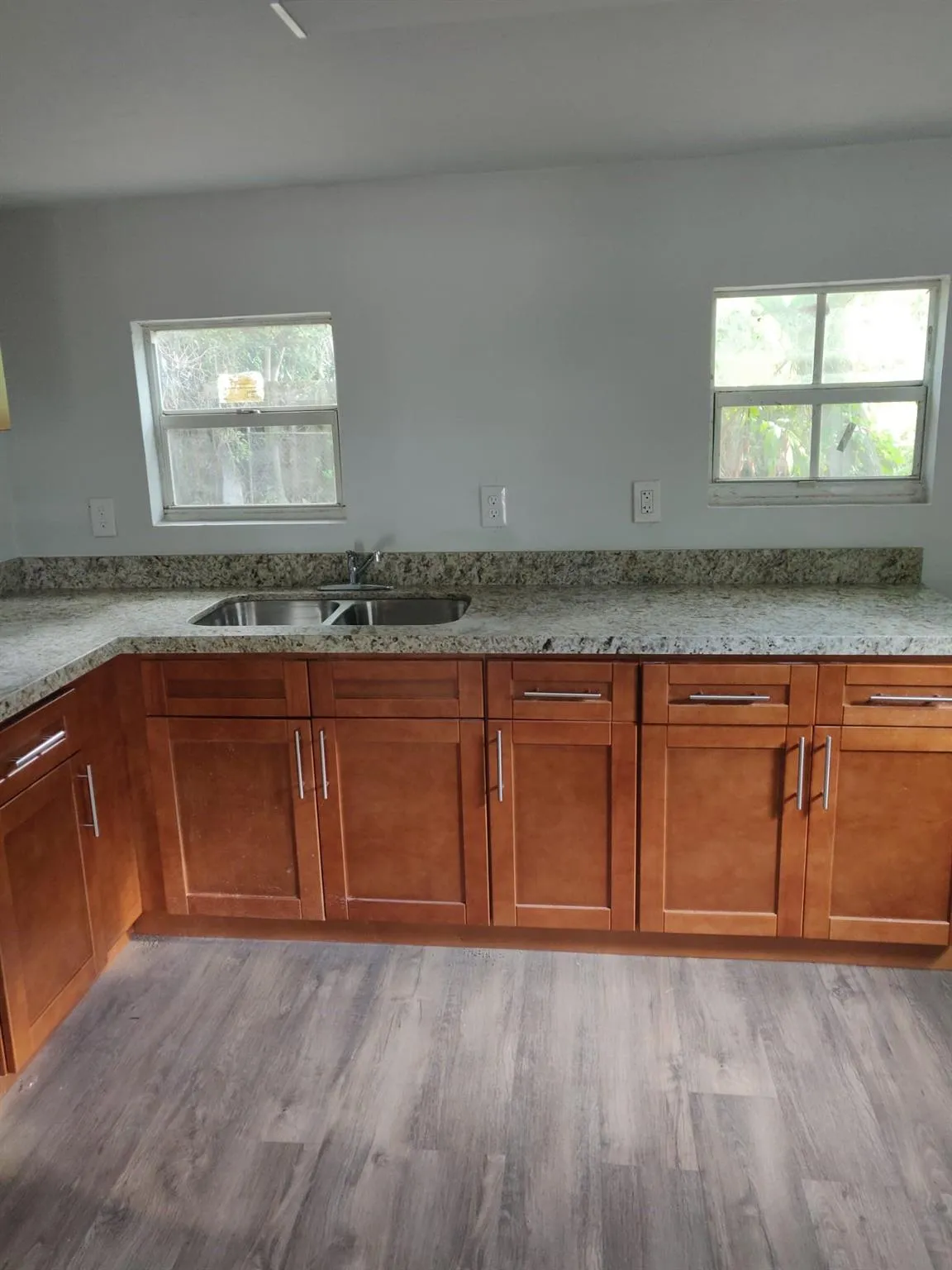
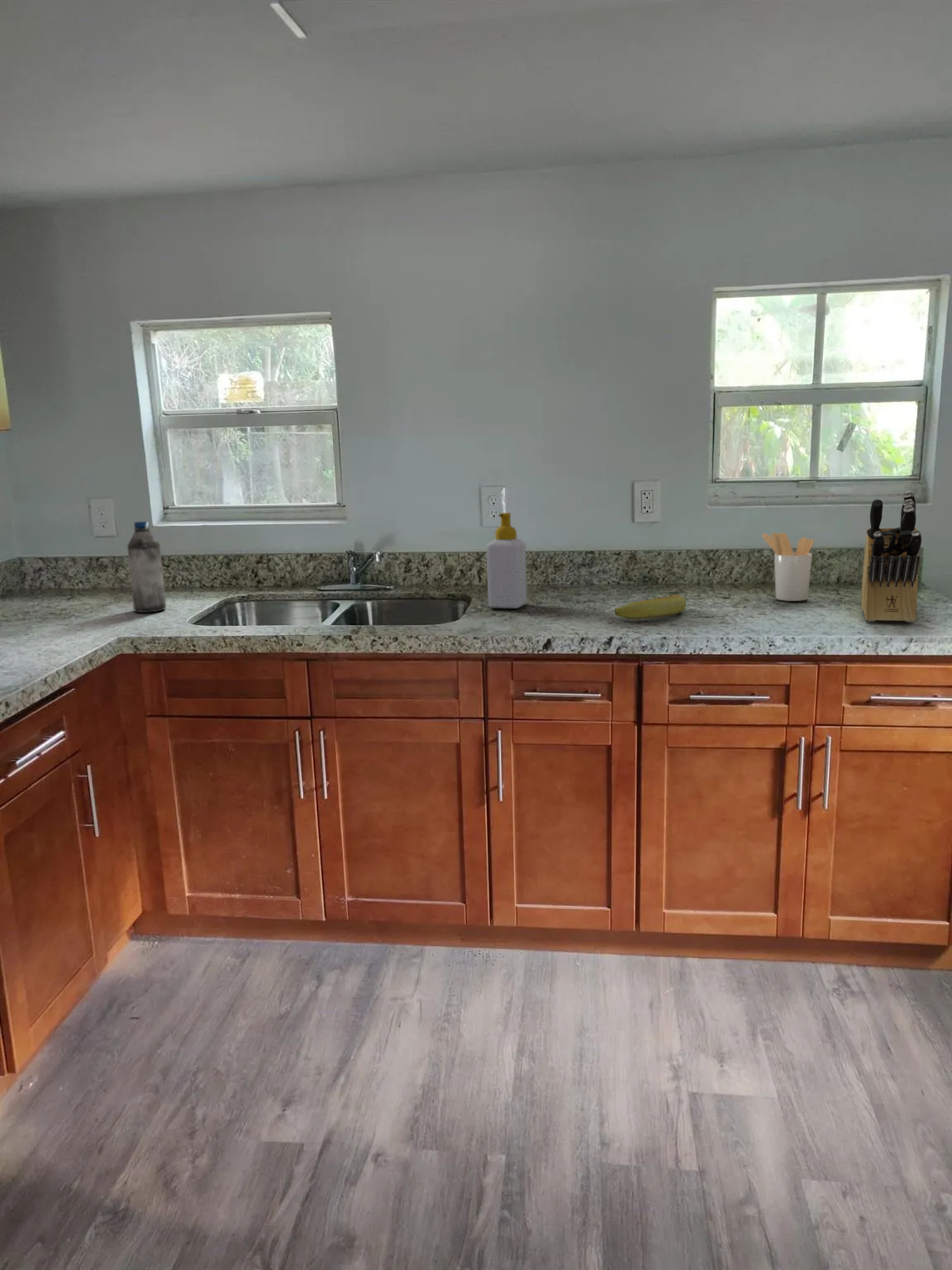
+ banana [614,594,687,620]
+ utensil holder [761,532,815,602]
+ soap bottle [486,512,528,609]
+ knife block [860,490,922,623]
+ water bottle [126,520,167,614]
